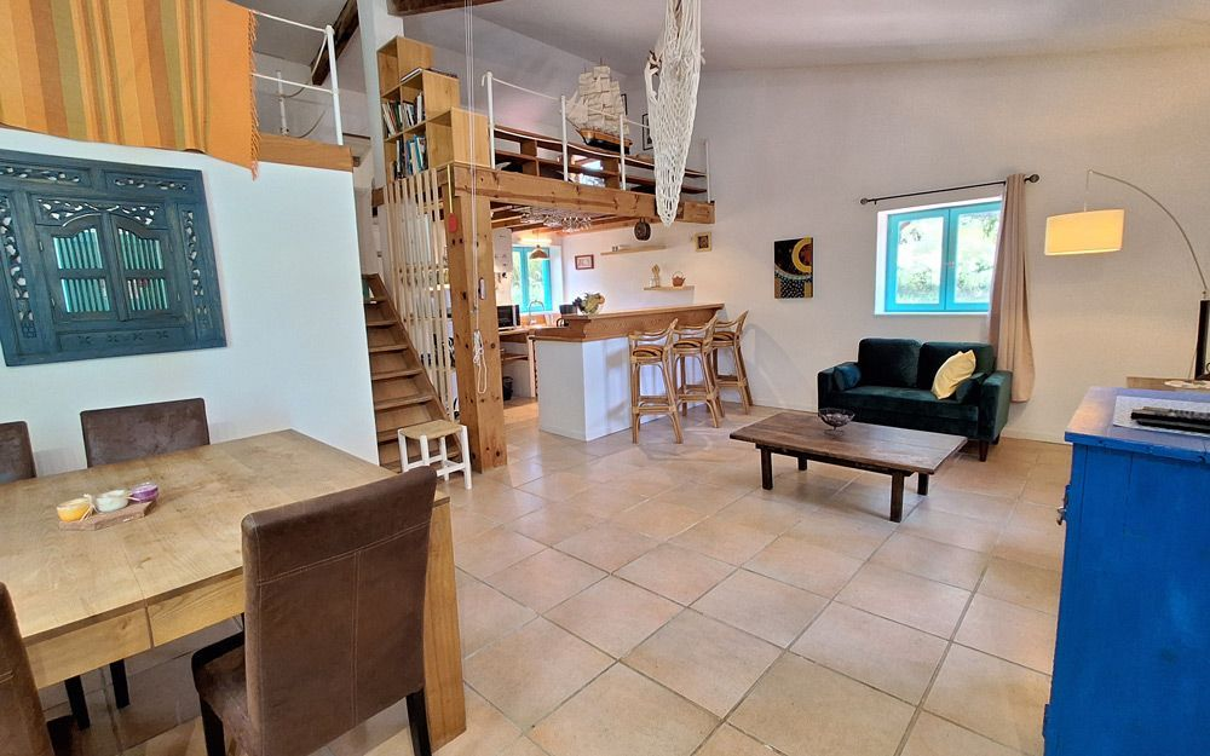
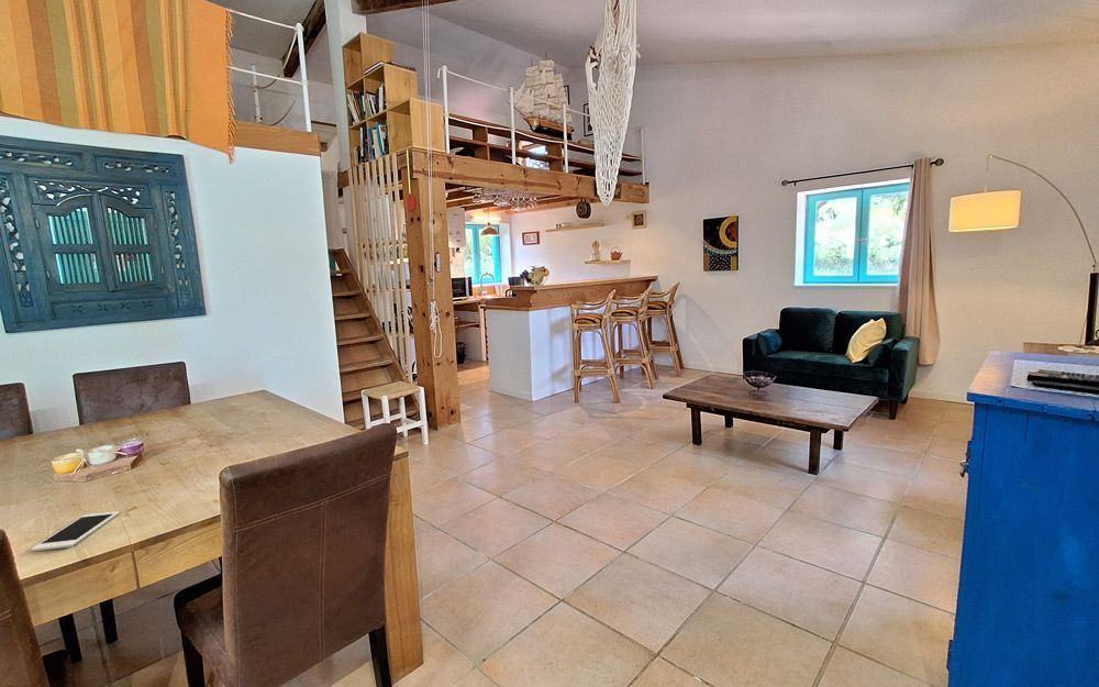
+ cell phone [30,510,120,552]
